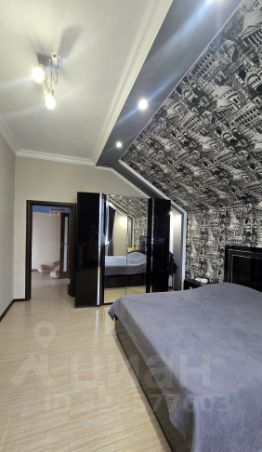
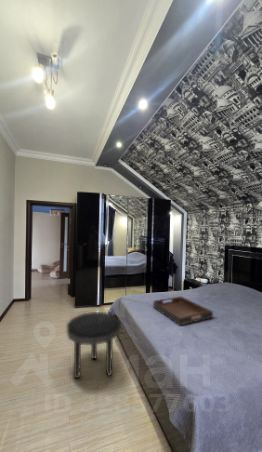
+ serving tray [152,295,214,327]
+ side table [66,311,122,380]
